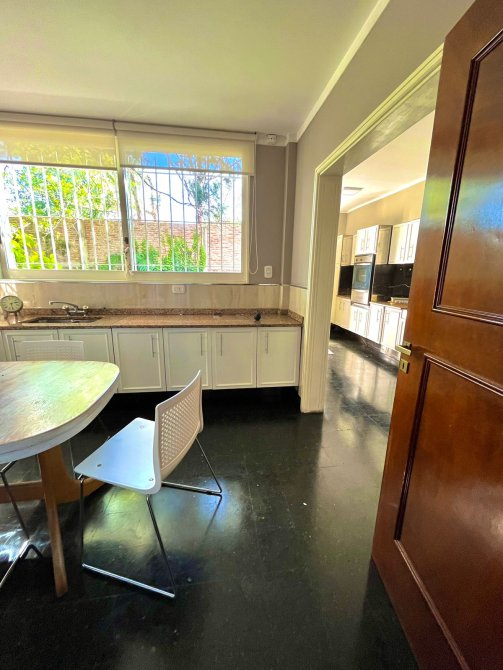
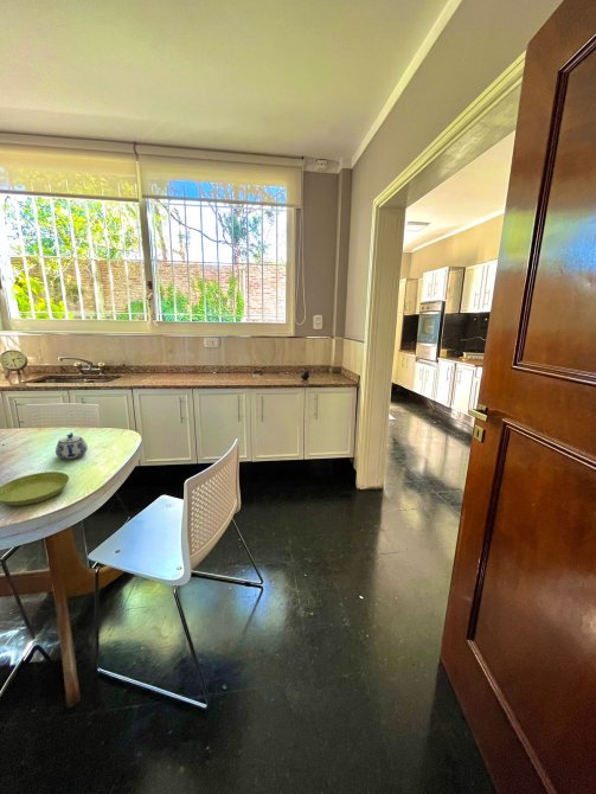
+ saucer [0,470,70,506]
+ teapot [55,431,89,460]
